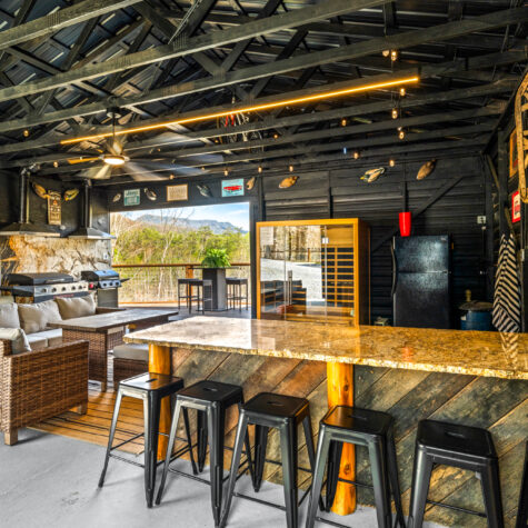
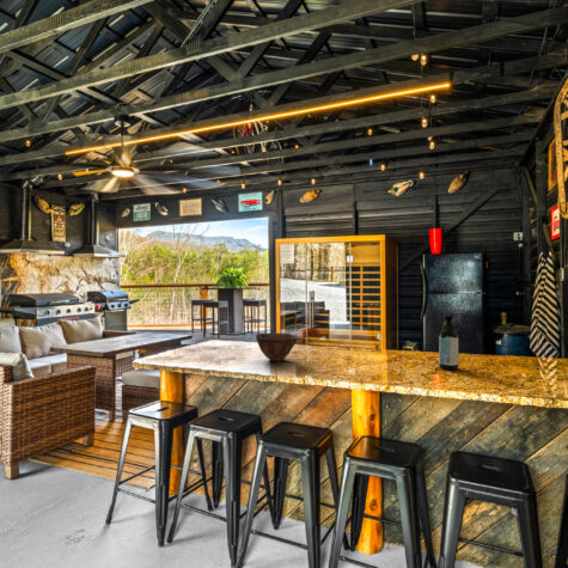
+ bowl [255,332,299,362]
+ water bottle [438,313,460,371]
